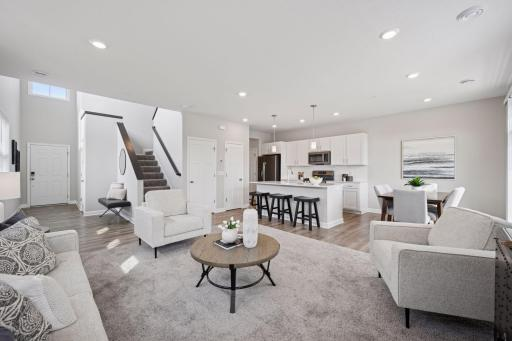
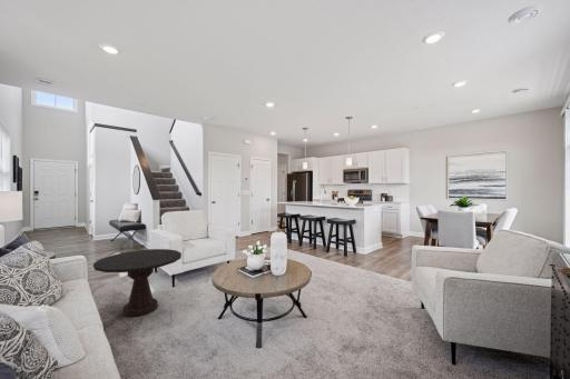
+ side table [92,248,183,318]
